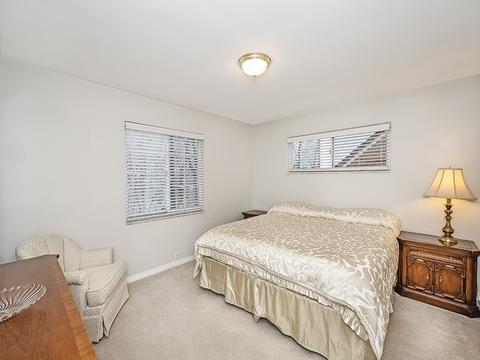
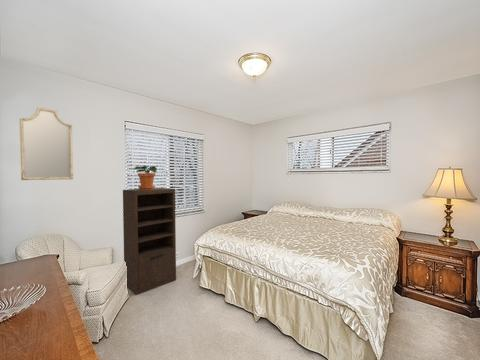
+ home mirror [19,106,74,181]
+ shelving unit [122,187,177,296]
+ potted plant [132,165,158,190]
